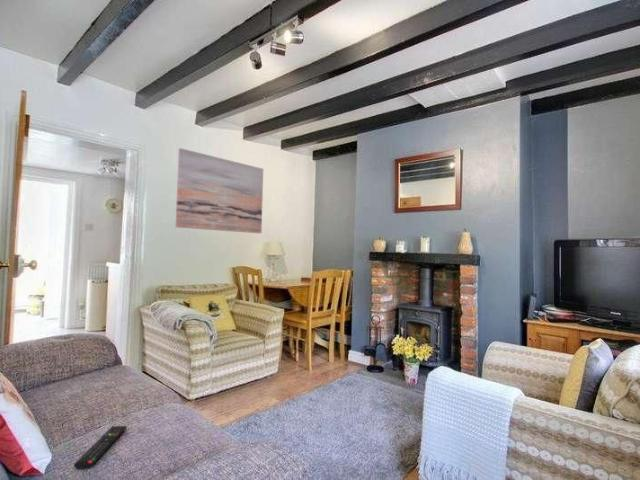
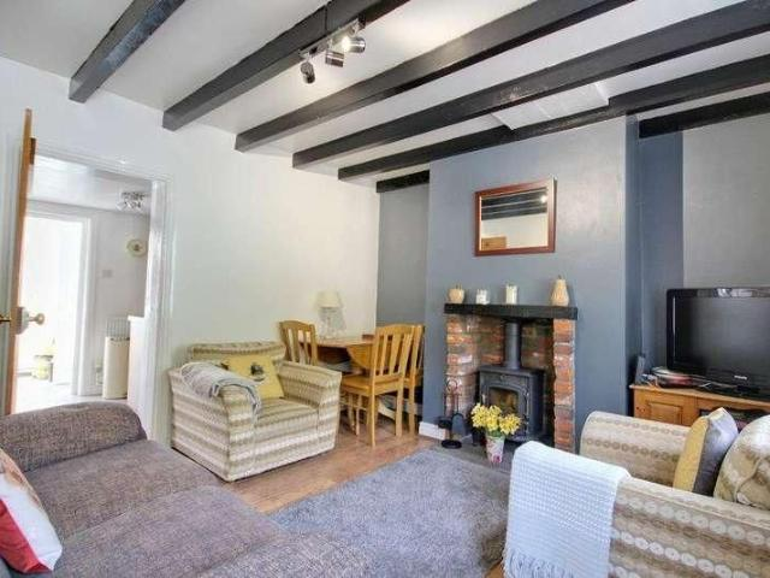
- wall art [175,147,264,234]
- remote control [73,425,128,471]
